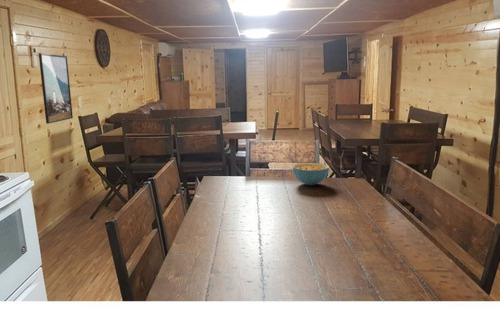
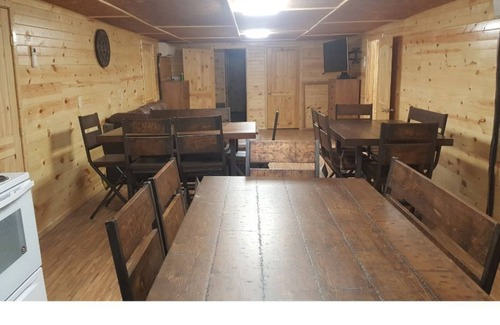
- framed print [38,52,74,125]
- cereal bowl [292,162,330,186]
